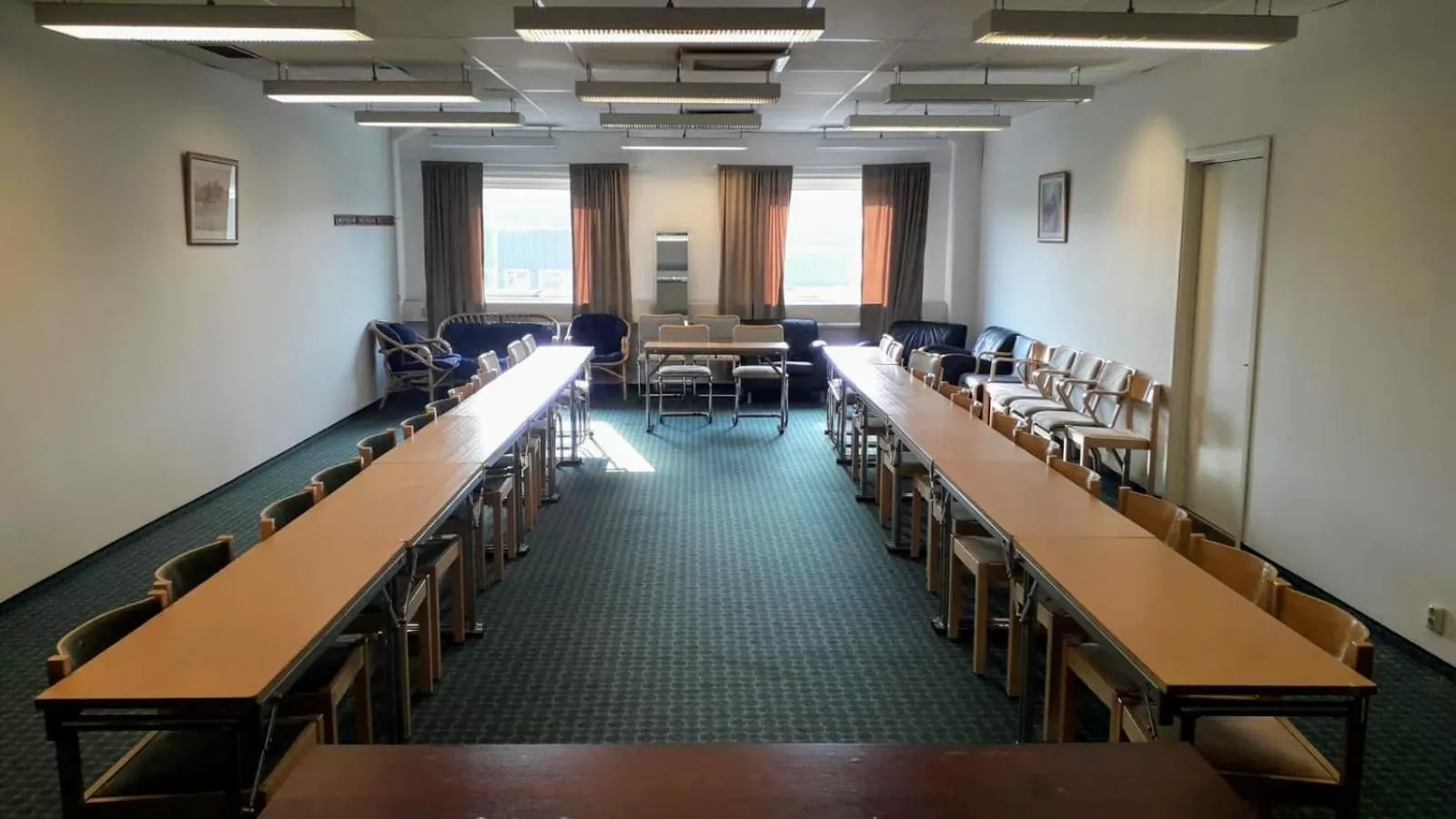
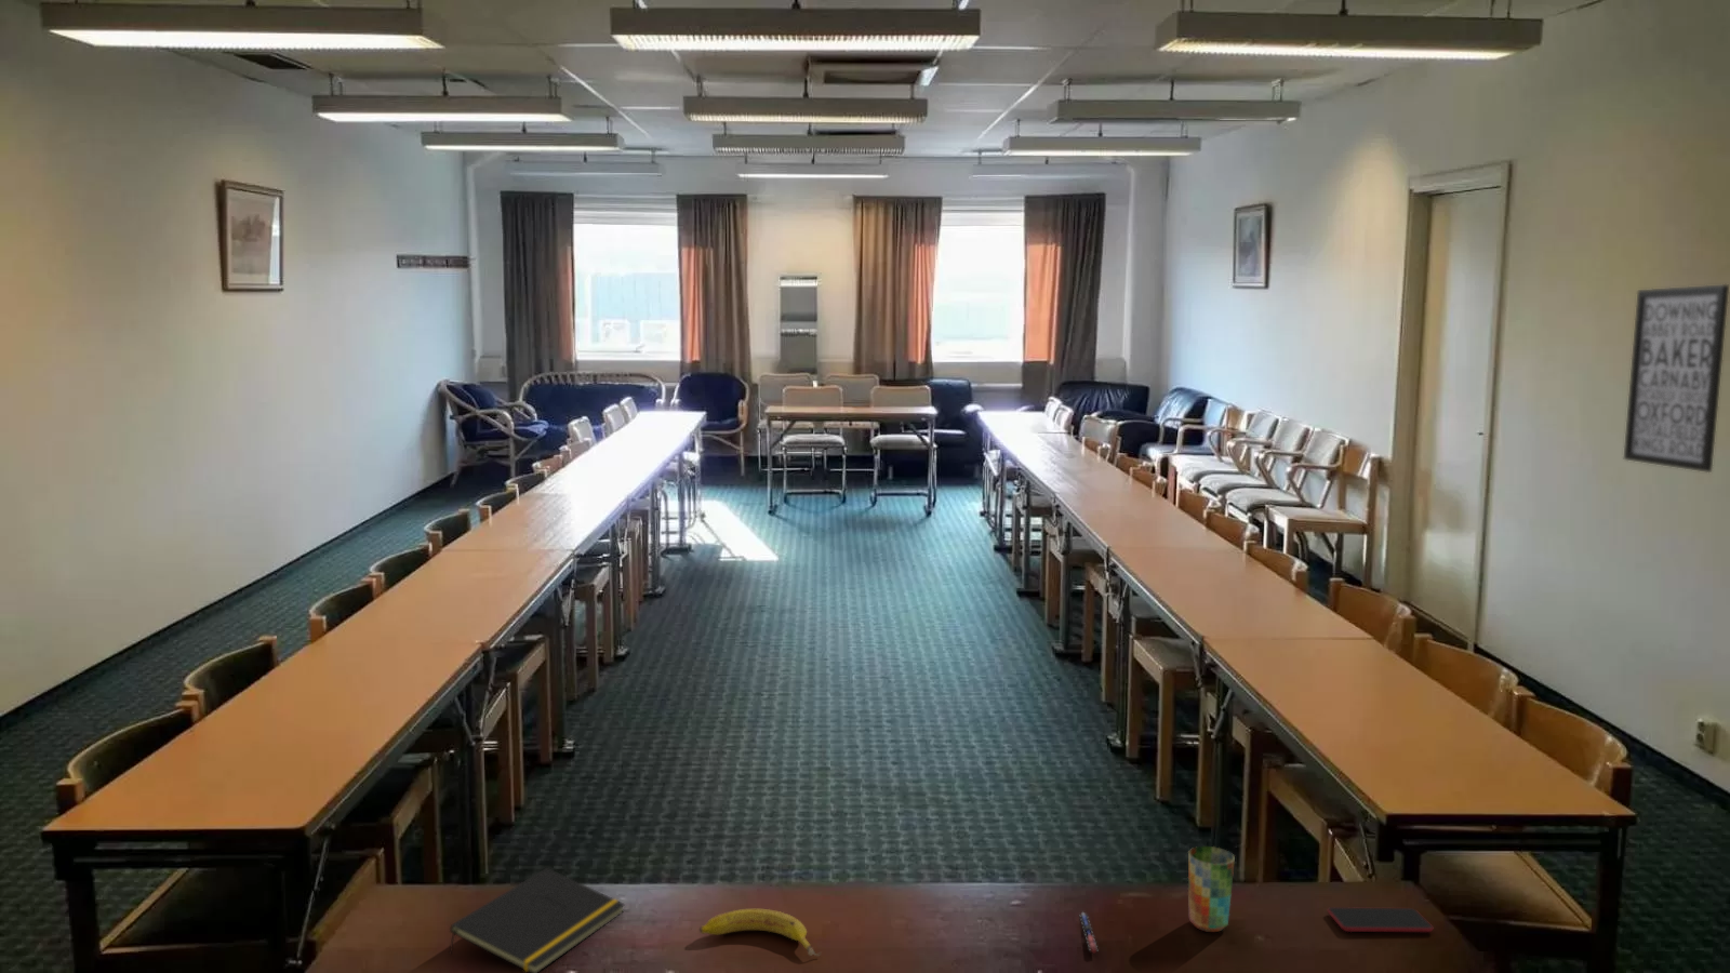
+ cup [1187,846,1236,933]
+ wall art [1623,283,1730,474]
+ pen [1078,911,1099,954]
+ fruit [699,908,823,958]
+ notepad [448,867,626,973]
+ smartphone [1327,906,1434,933]
